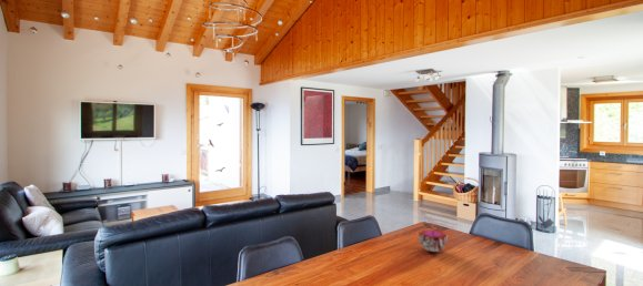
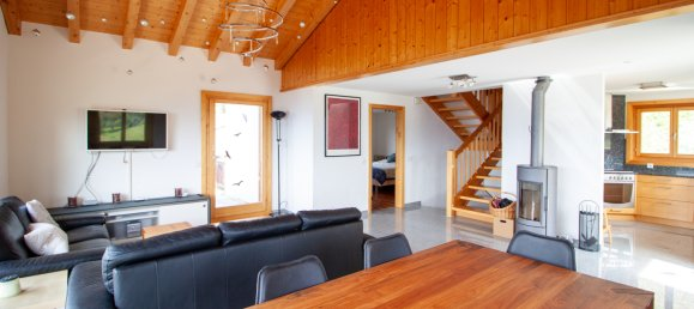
- decorative bowl [418,229,449,253]
